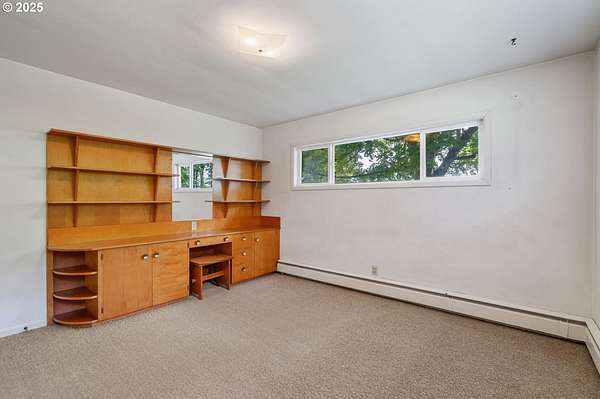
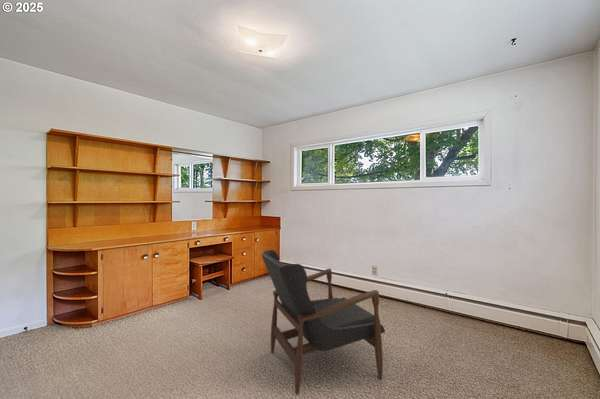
+ armchair [261,249,386,396]
